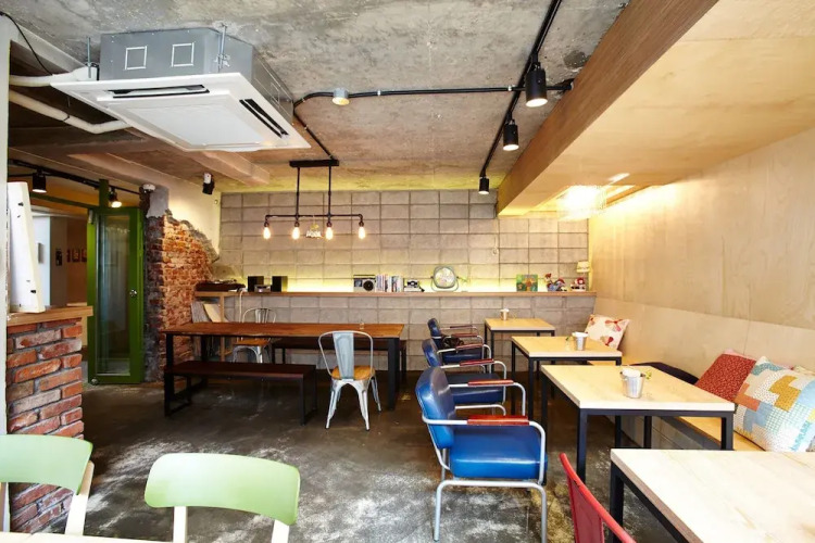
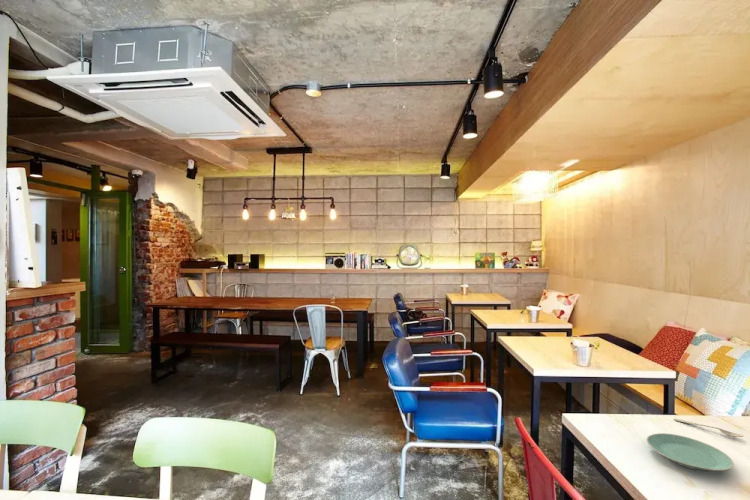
+ plate [645,432,735,472]
+ spoon [673,418,744,438]
